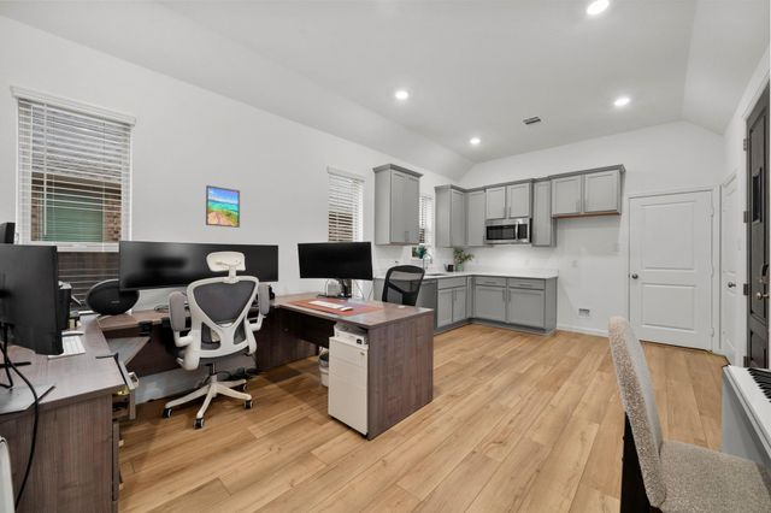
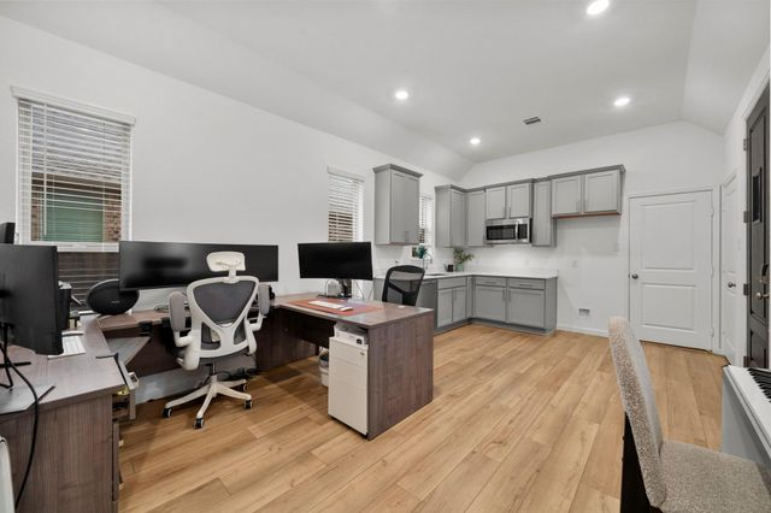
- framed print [205,184,241,229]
